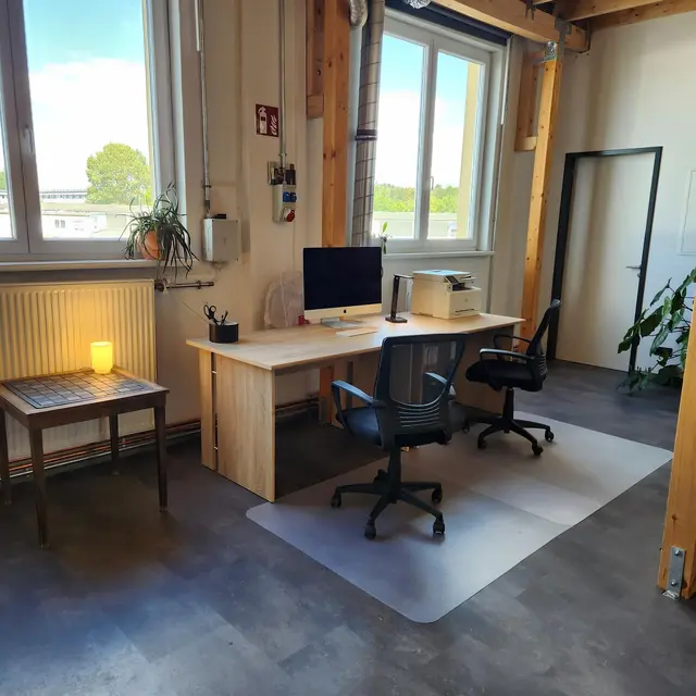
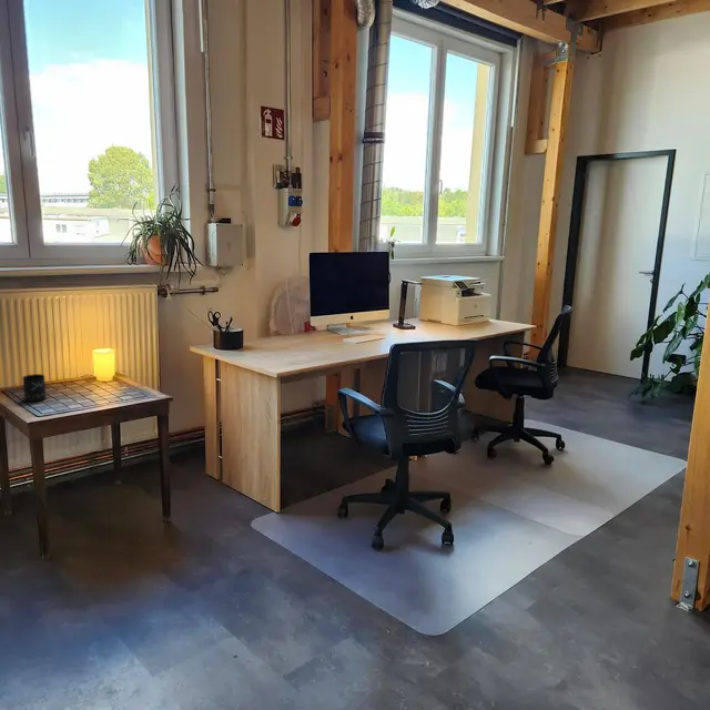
+ mug [21,373,48,403]
